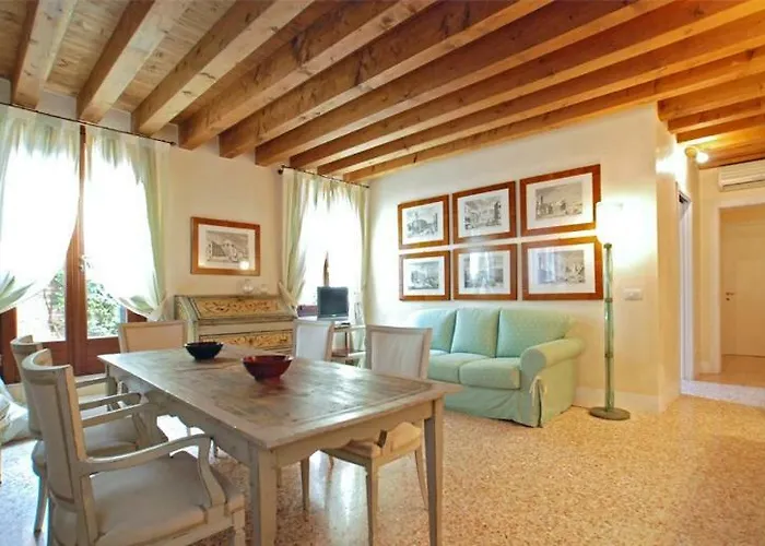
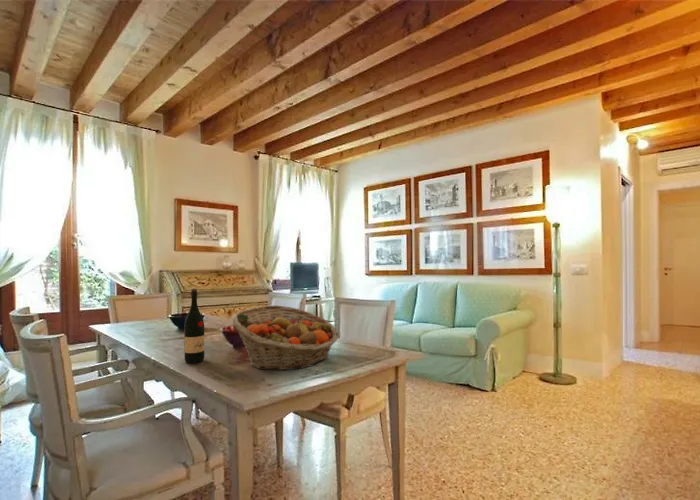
+ wine bottle [183,288,205,364]
+ fruit basket [231,304,339,372]
